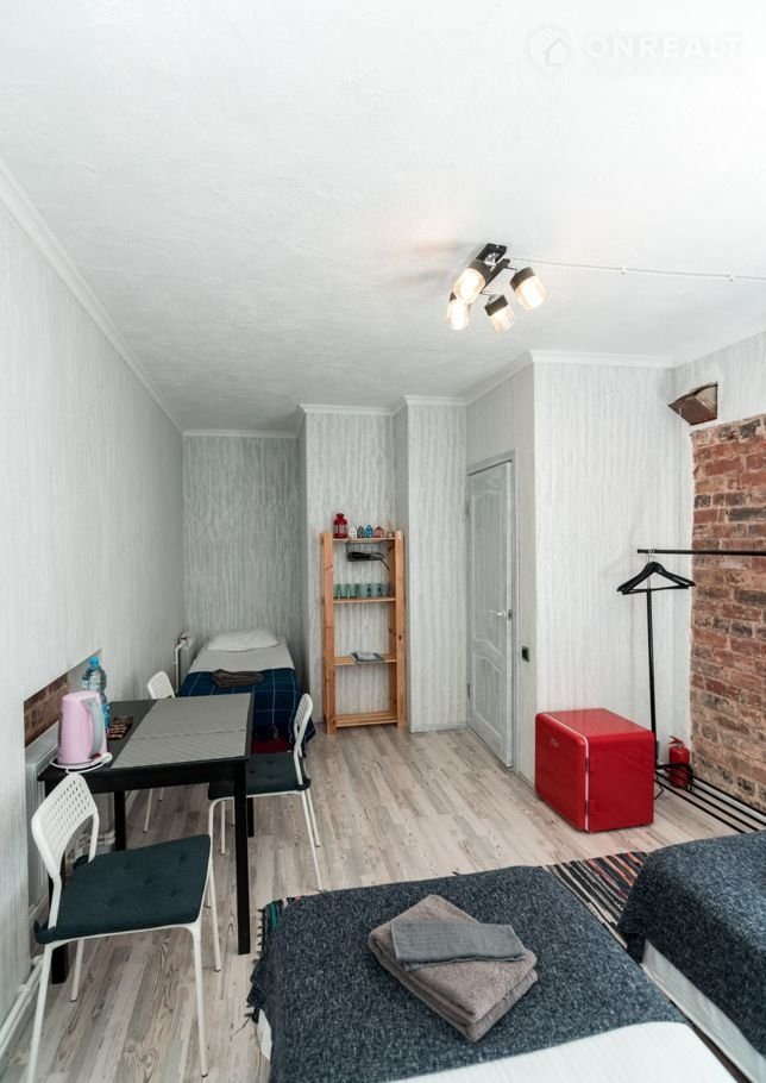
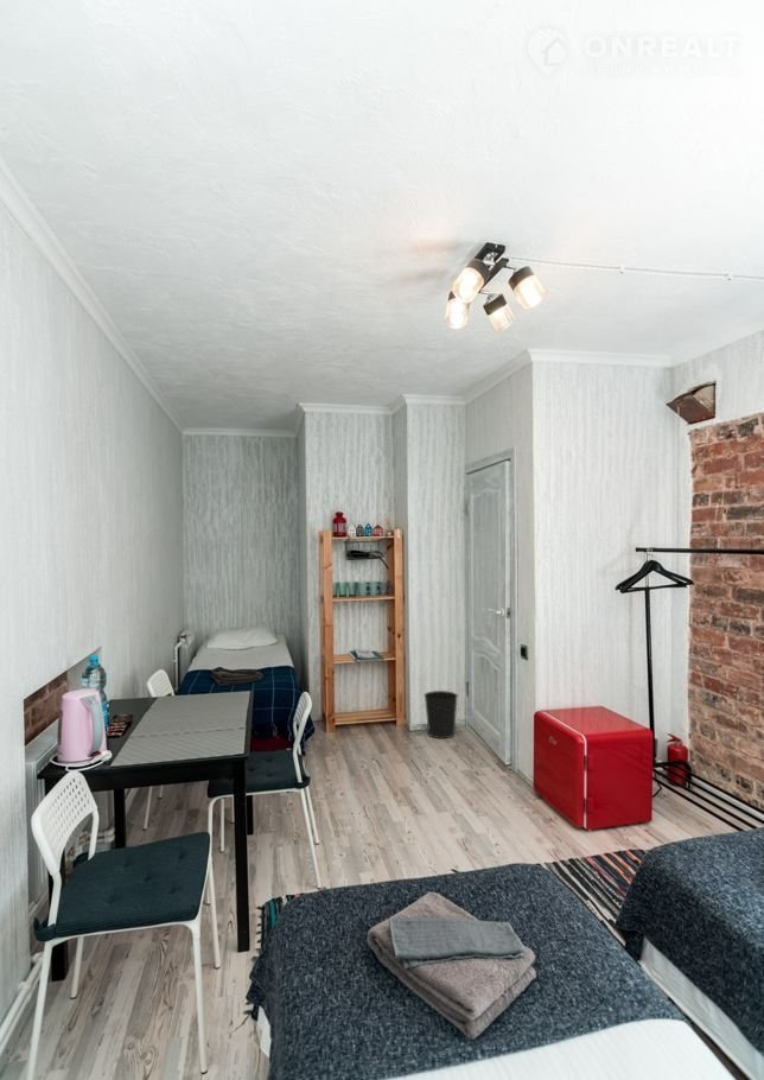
+ wastebasket [424,690,459,739]
